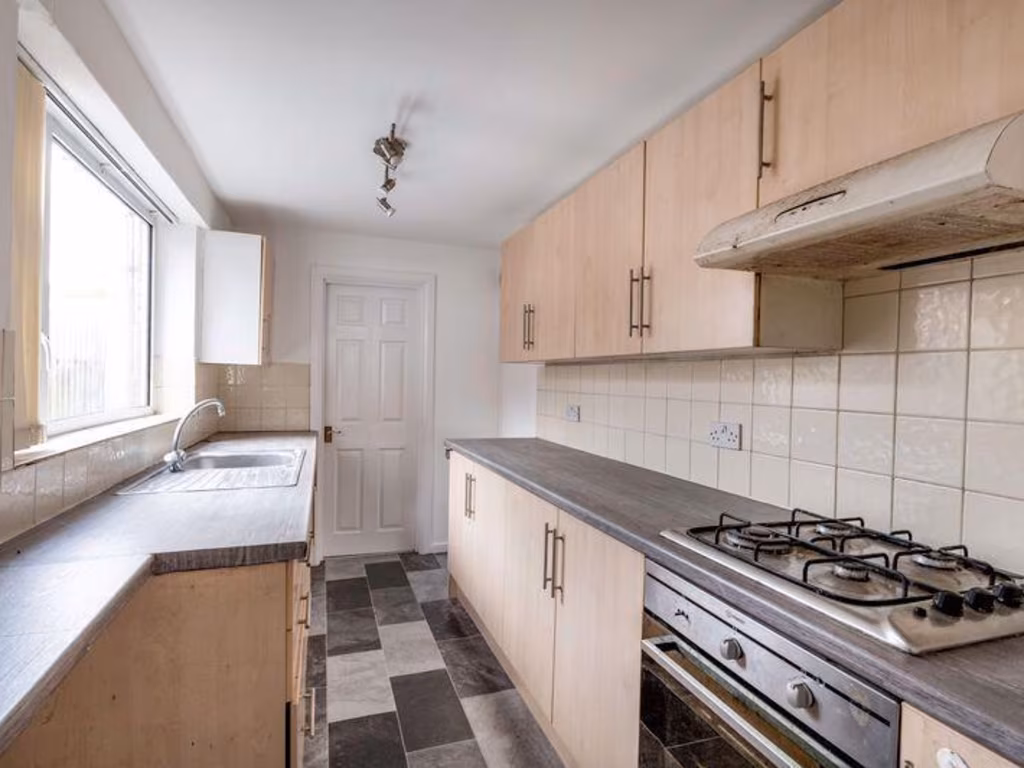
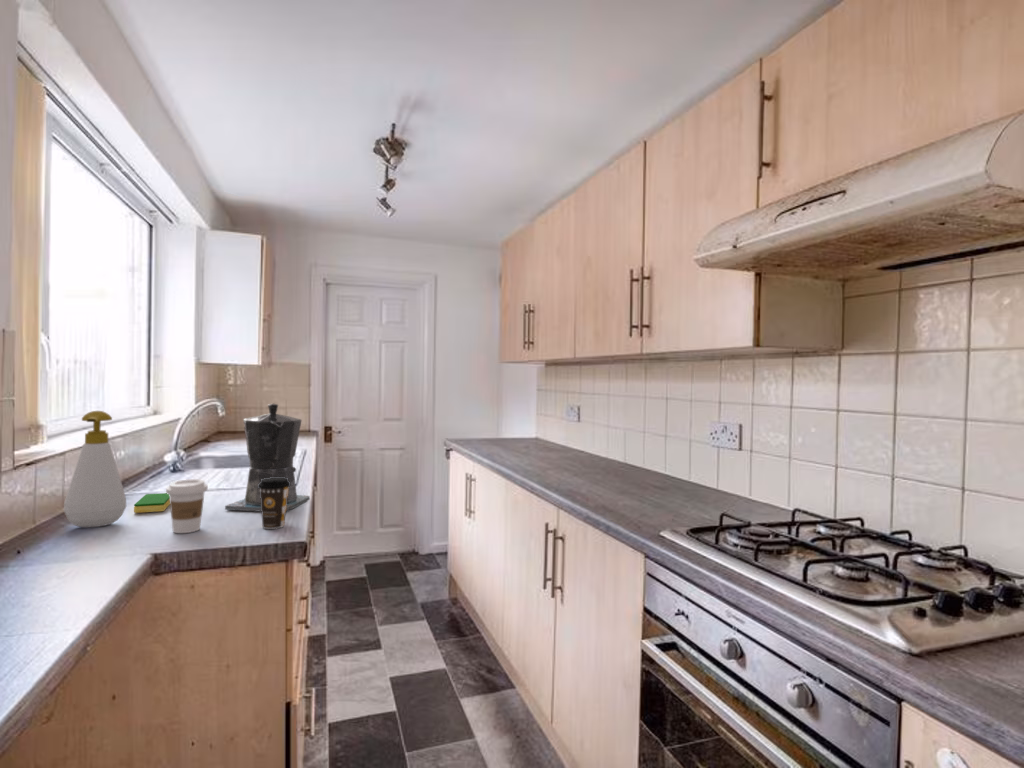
+ coffee maker [224,403,311,513]
+ soap bottle [63,410,127,528]
+ dish sponge [133,492,170,514]
+ coffee cup [165,478,209,534]
+ coffee cup [258,477,290,530]
